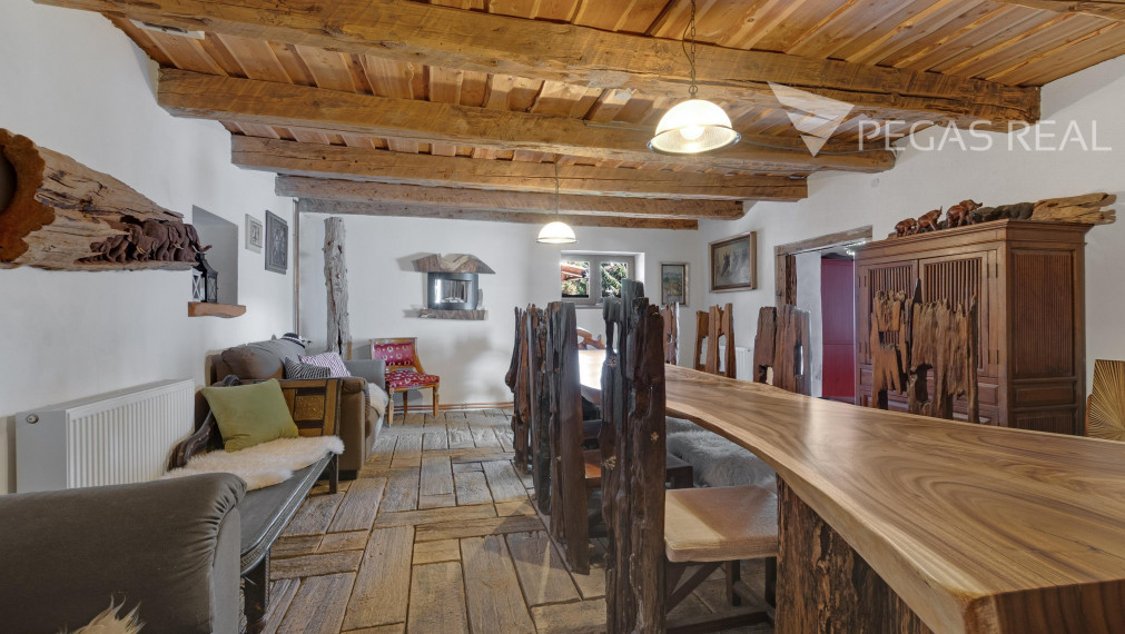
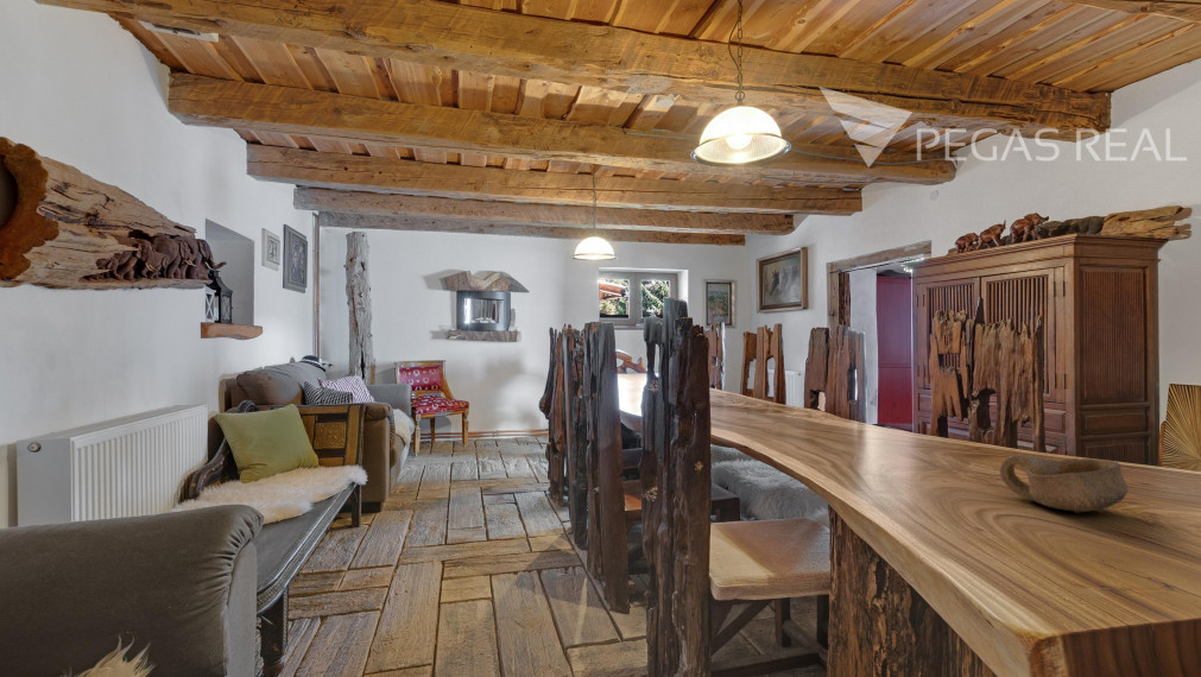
+ bowl [999,454,1130,514]
